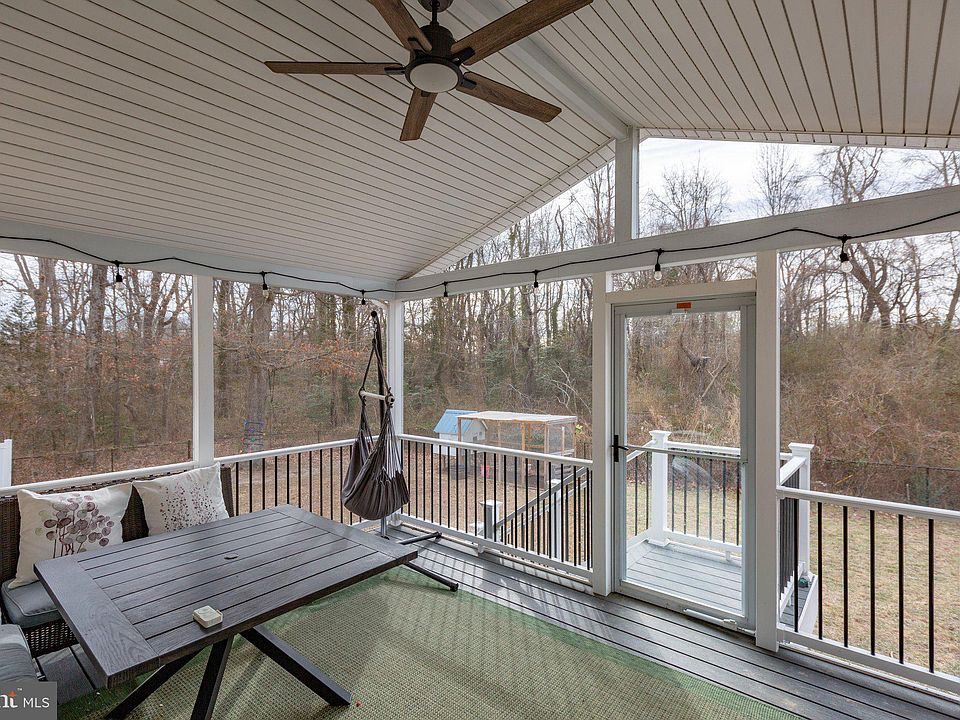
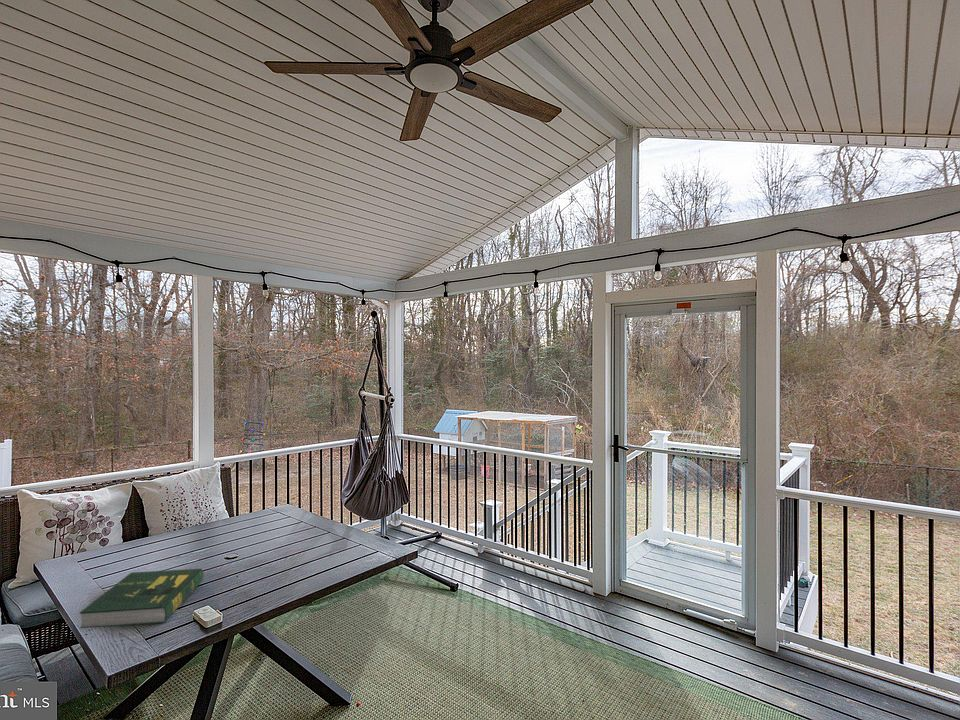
+ book [79,568,205,629]
